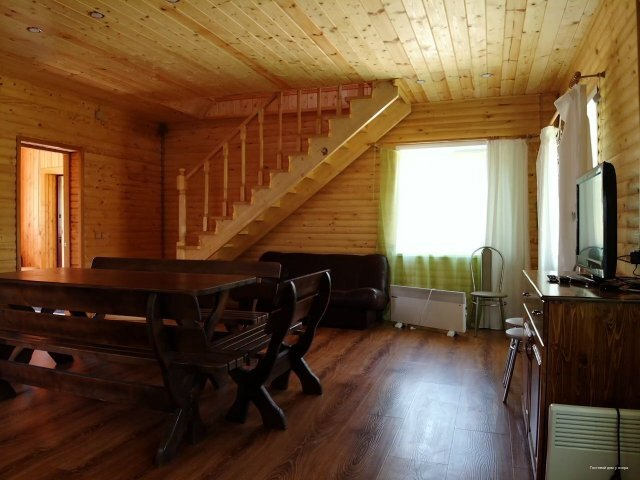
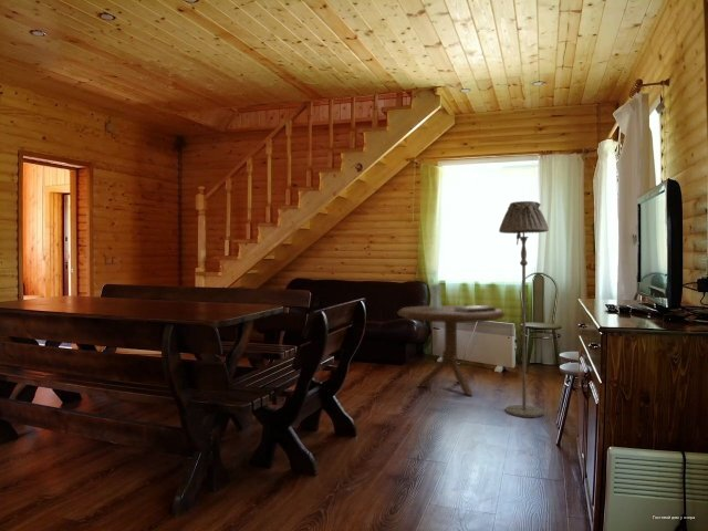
+ coffee table [396,283,506,396]
+ floor lamp [498,200,550,418]
